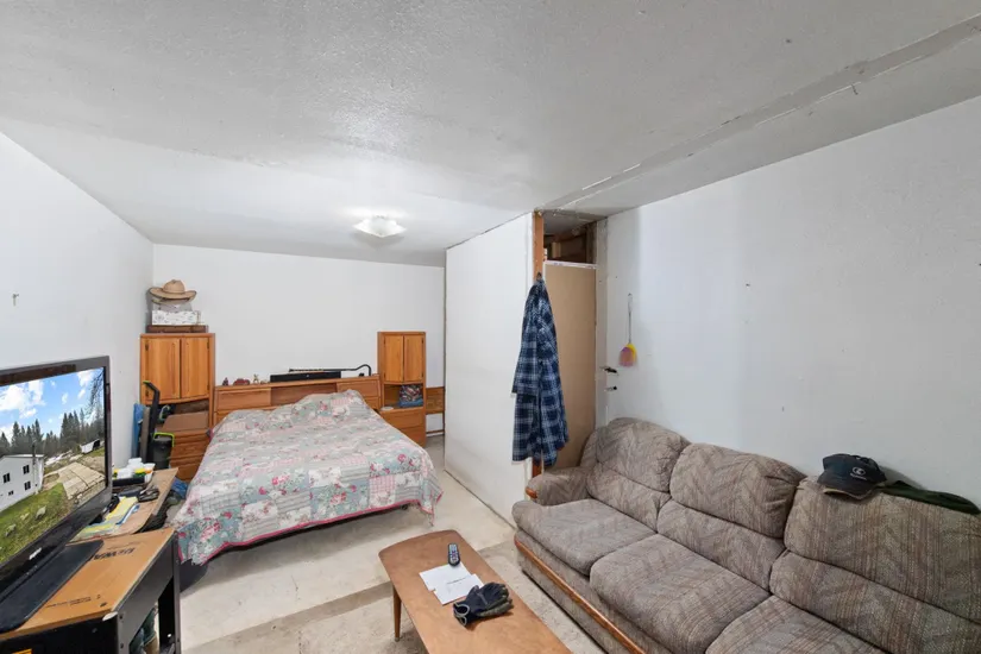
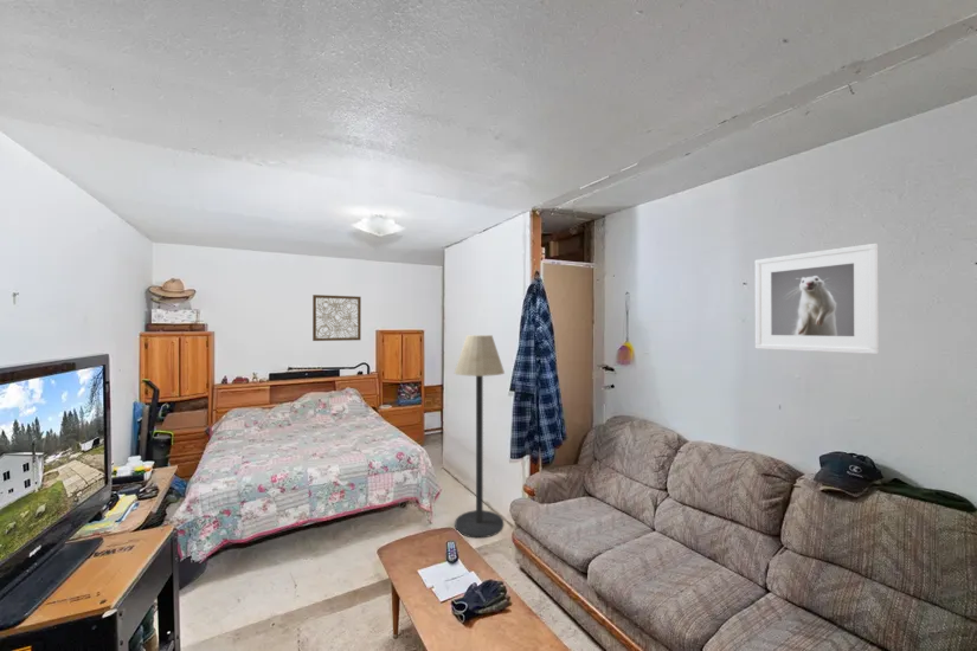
+ floor lamp [454,334,506,539]
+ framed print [754,243,880,355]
+ wall art [311,294,362,342]
